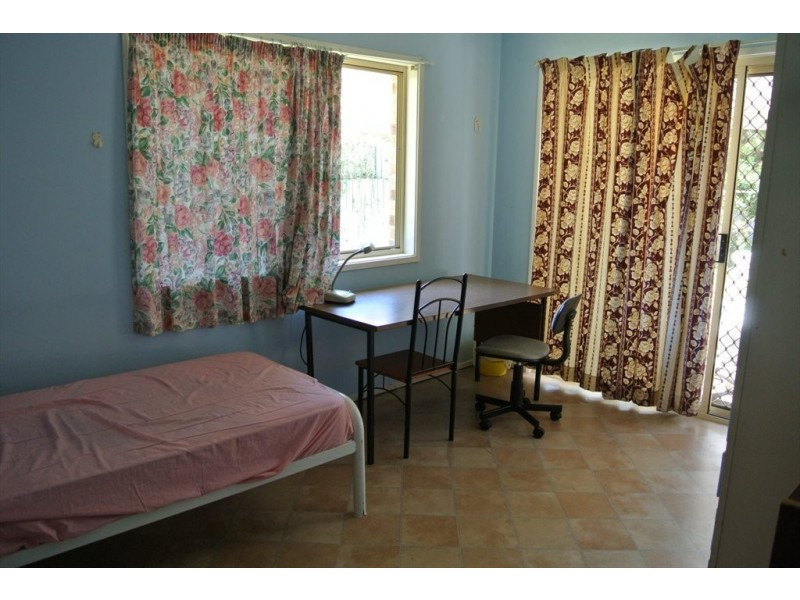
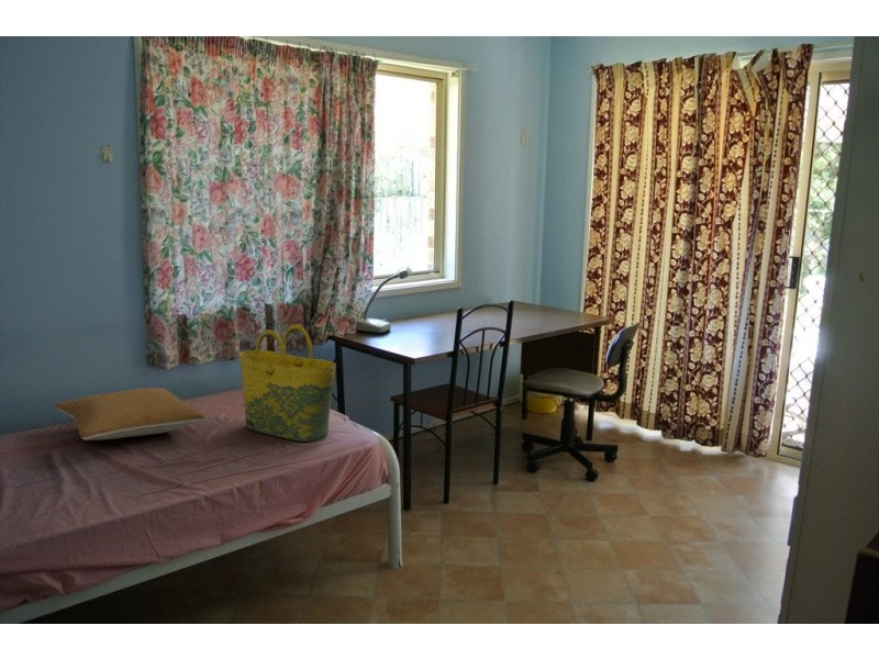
+ tote bag [238,324,337,443]
+ pillow [53,387,207,442]
